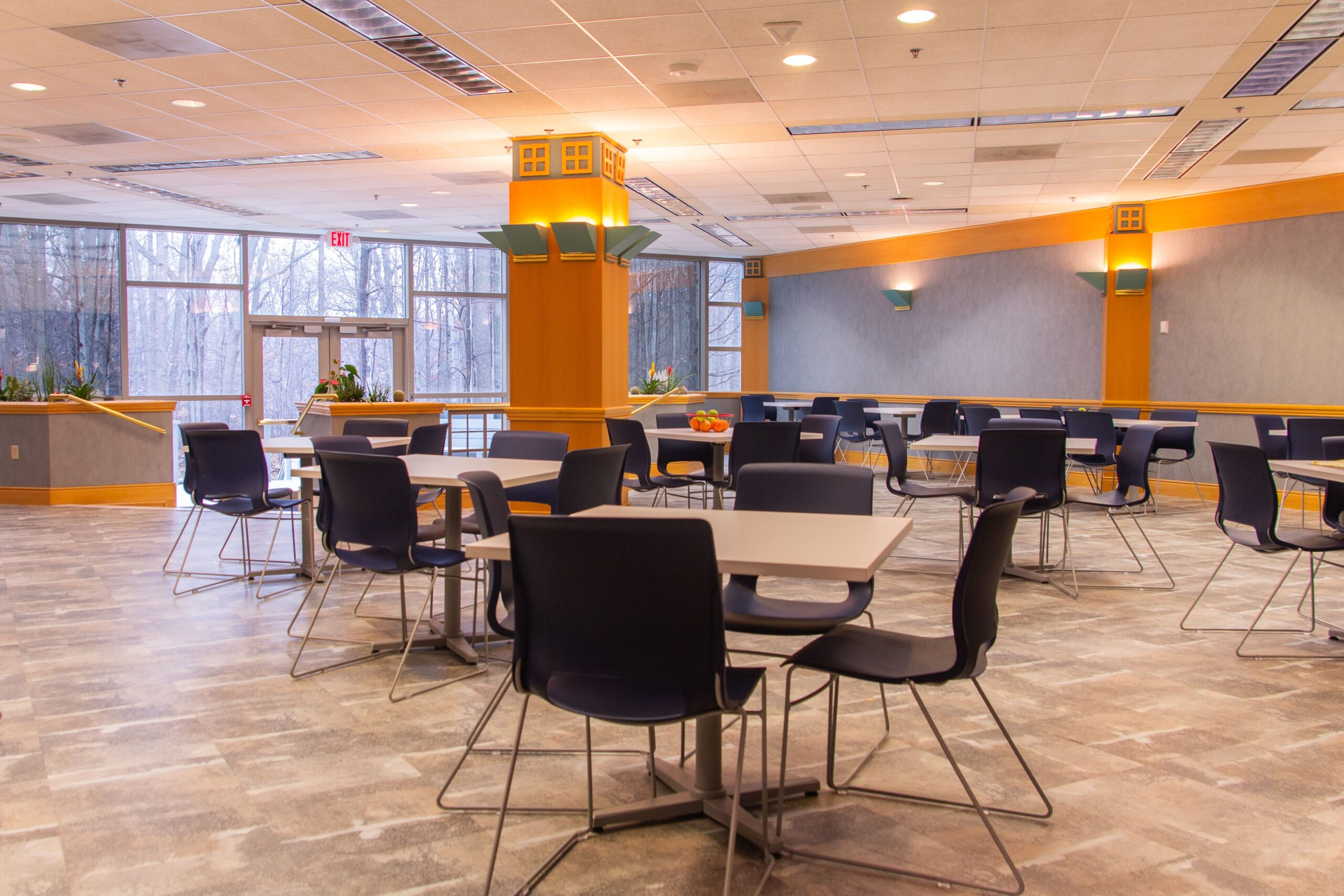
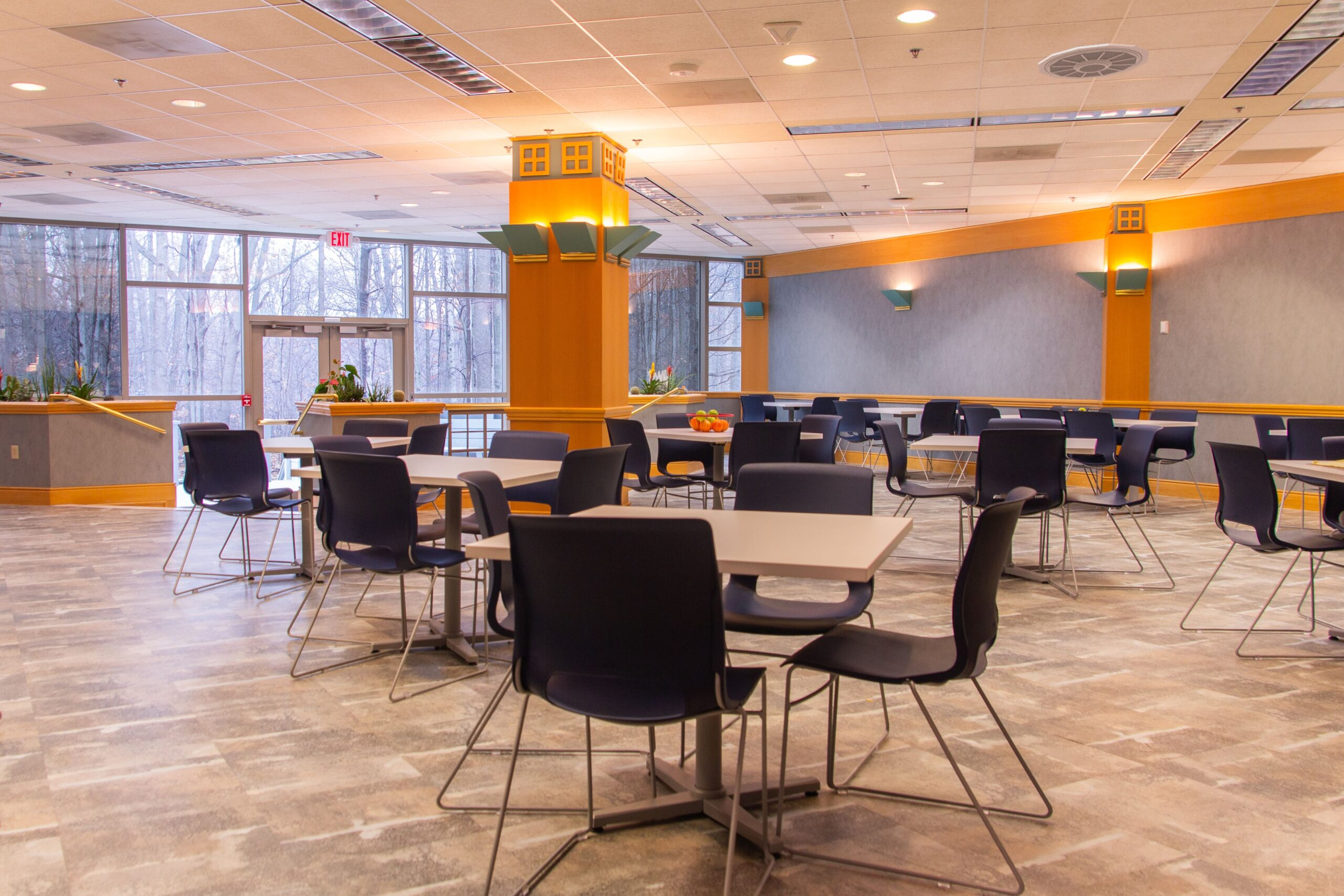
+ ceiling vent [1038,43,1150,80]
